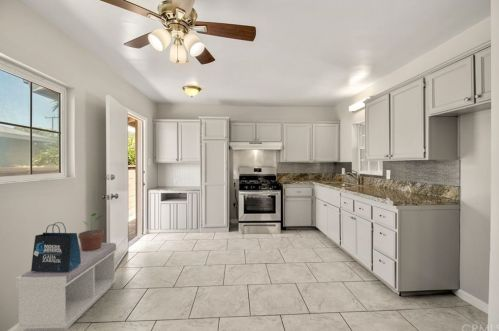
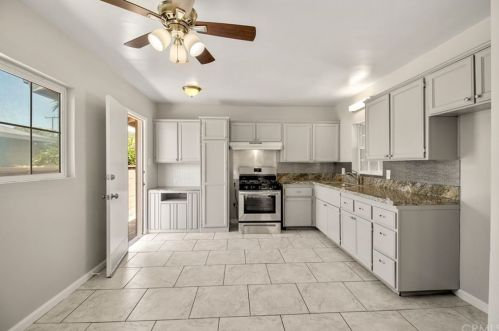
- potted plant [77,212,105,251]
- tote bag [30,221,81,272]
- bench [15,242,118,331]
